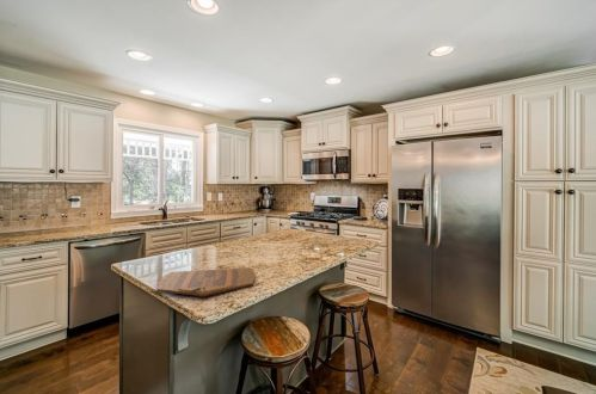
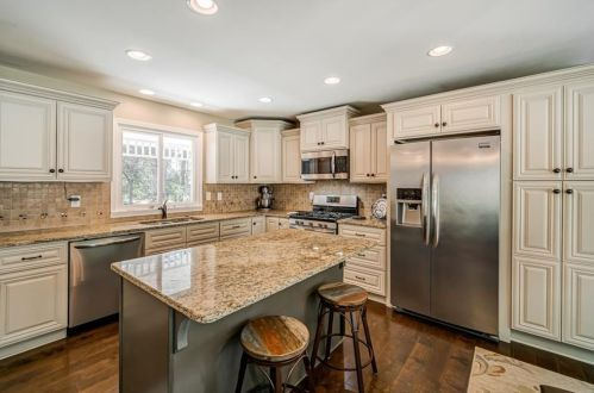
- cutting board [155,266,256,297]
